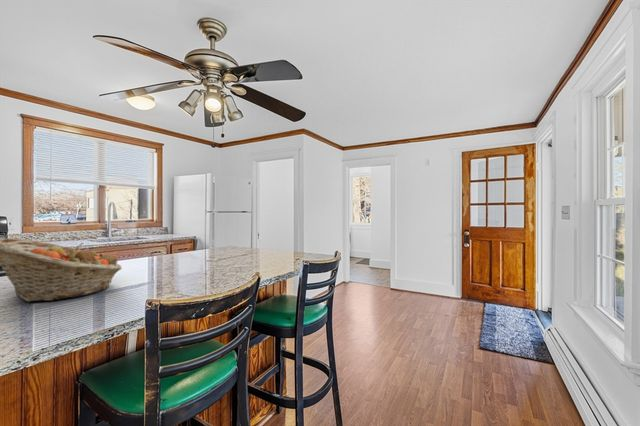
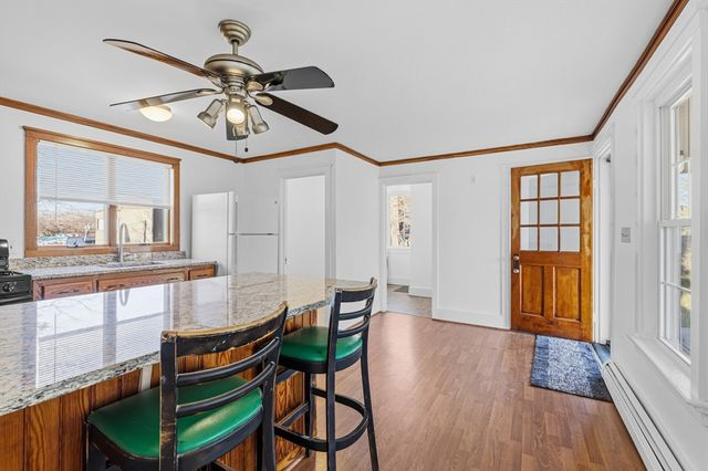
- fruit basket [0,237,123,303]
